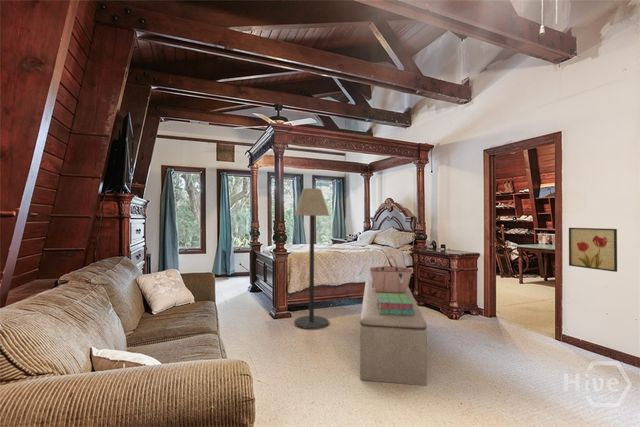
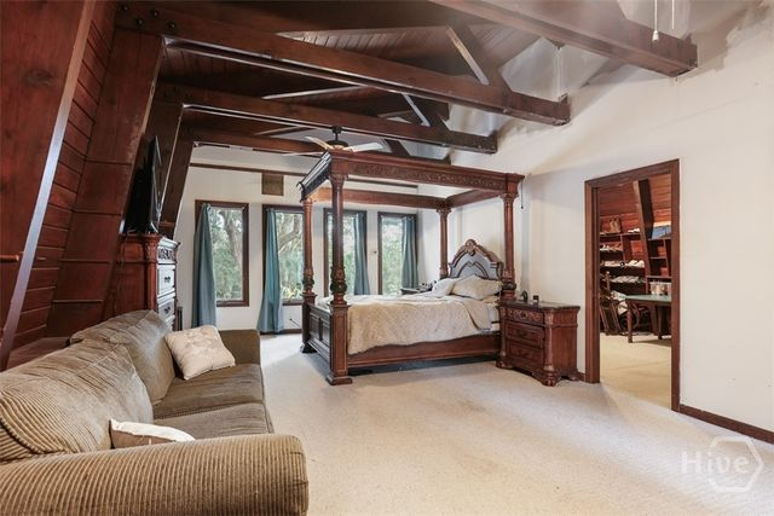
- wall art [568,227,618,273]
- floor lamp [293,187,331,330]
- stack of books [377,293,415,315]
- bench [359,279,428,387]
- tote bag [369,255,413,293]
